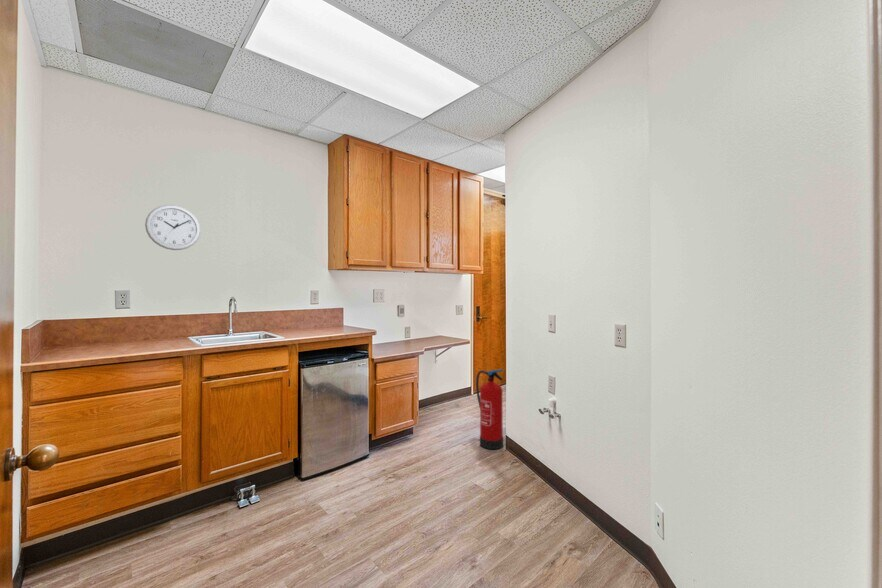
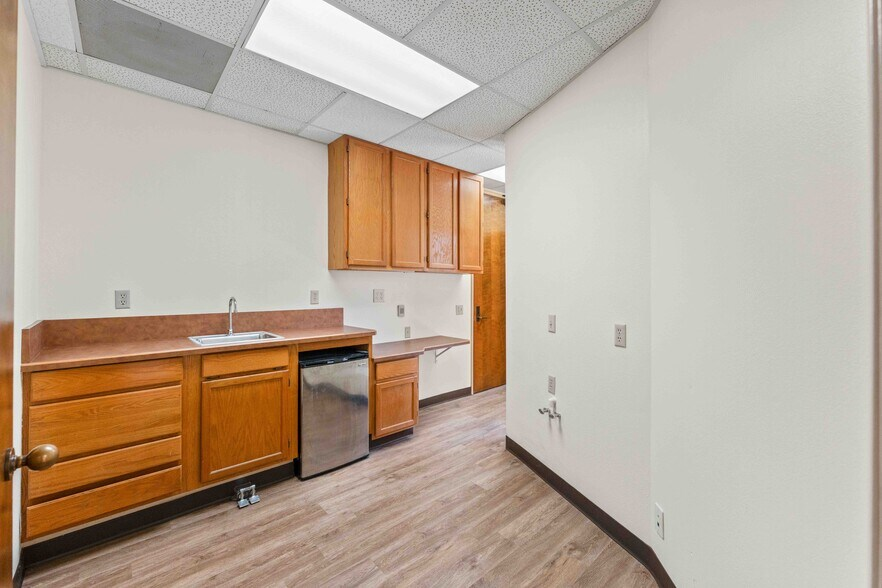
- wall clock [144,204,202,251]
- fire extinguisher [475,368,504,450]
